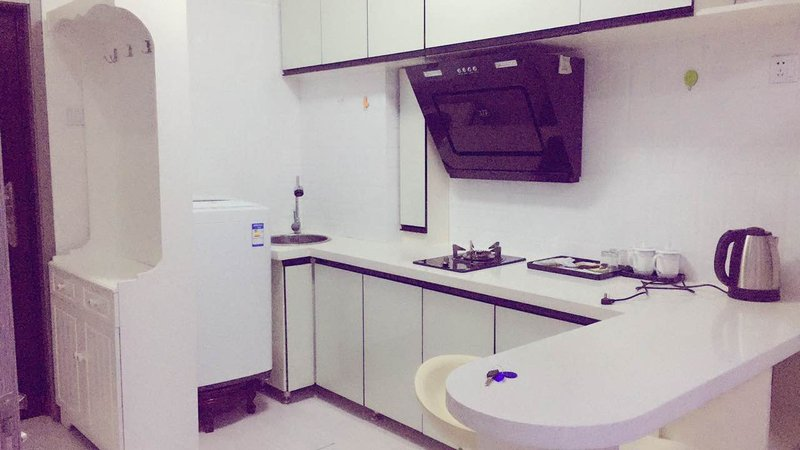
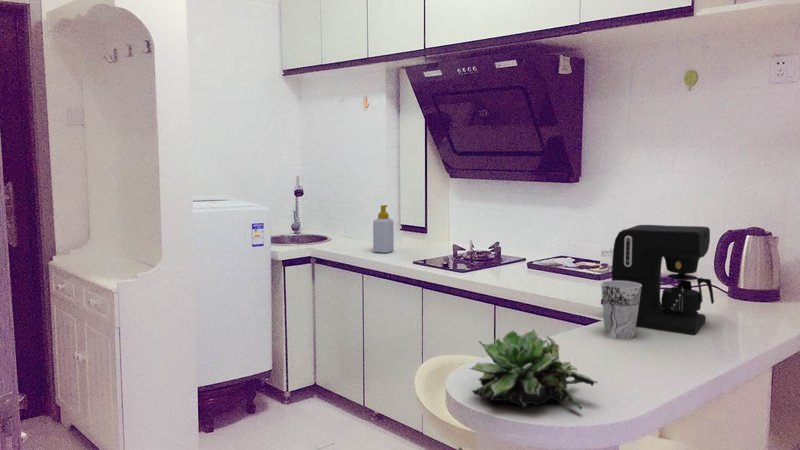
+ soap bottle [372,204,395,254]
+ coffee maker [611,224,715,335]
+ succulent plant [468,328,599,410]
+ cup [600,280,642,340]
